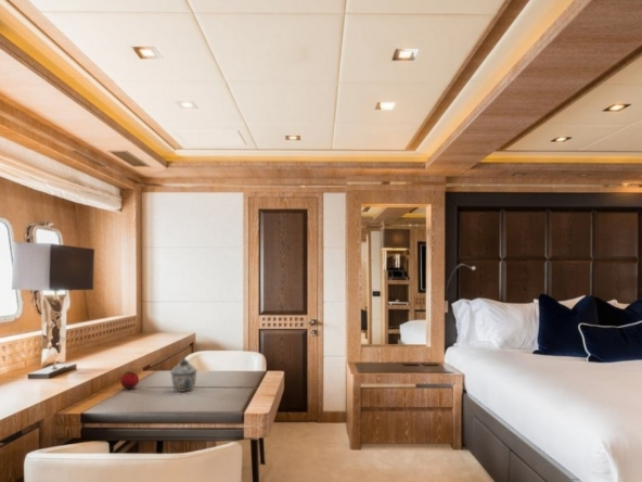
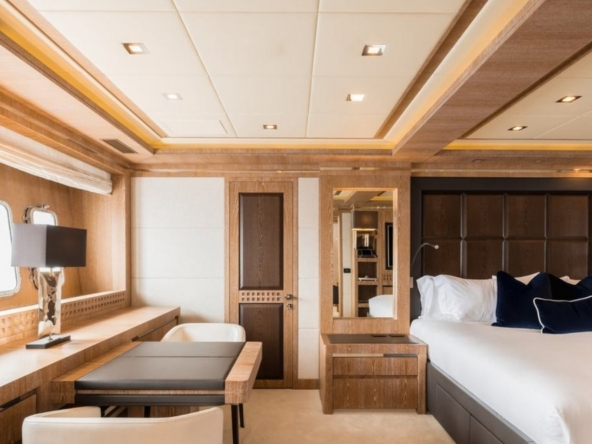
- fruit [119,370,140,390]
- lidded jar [169,356,198,393]
